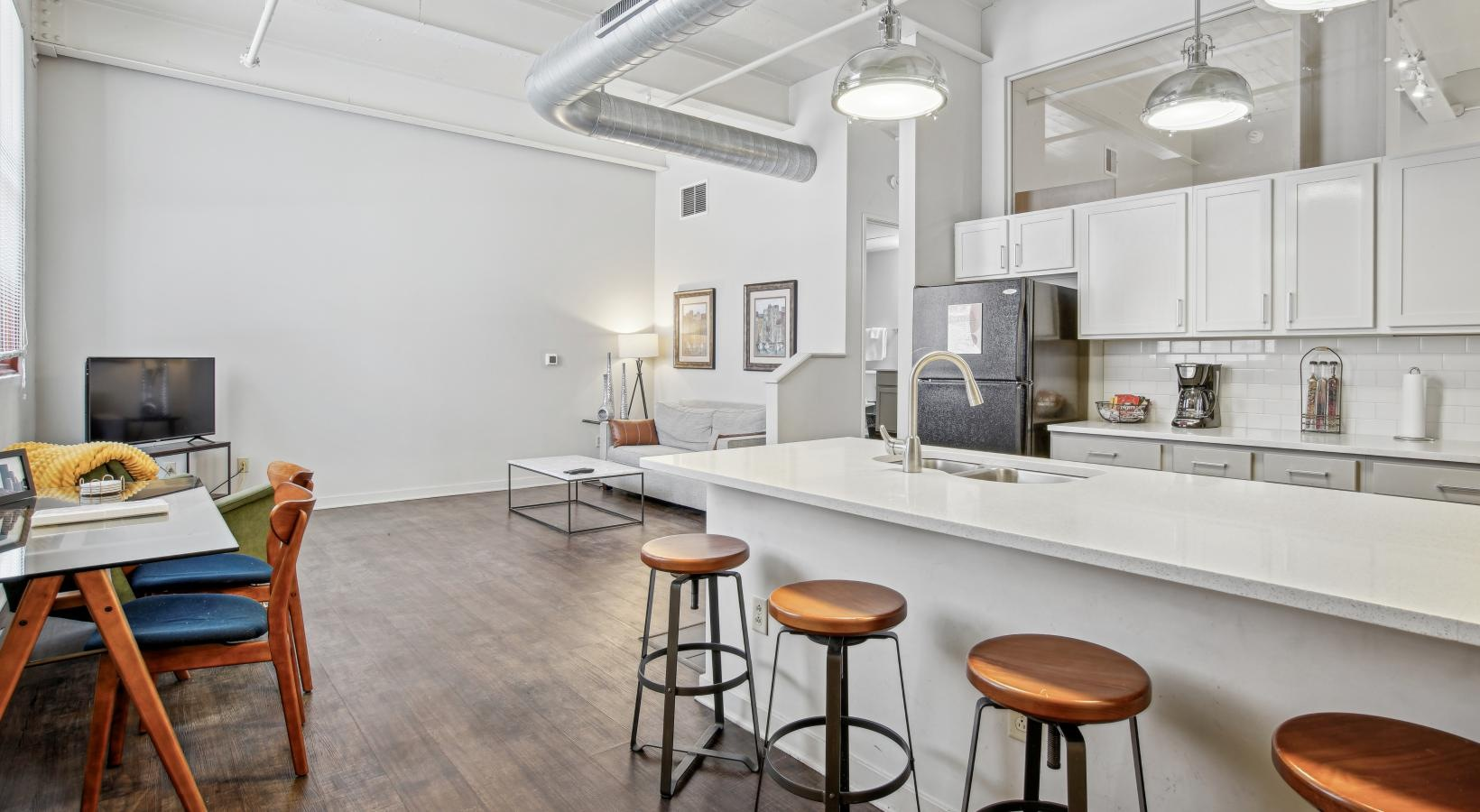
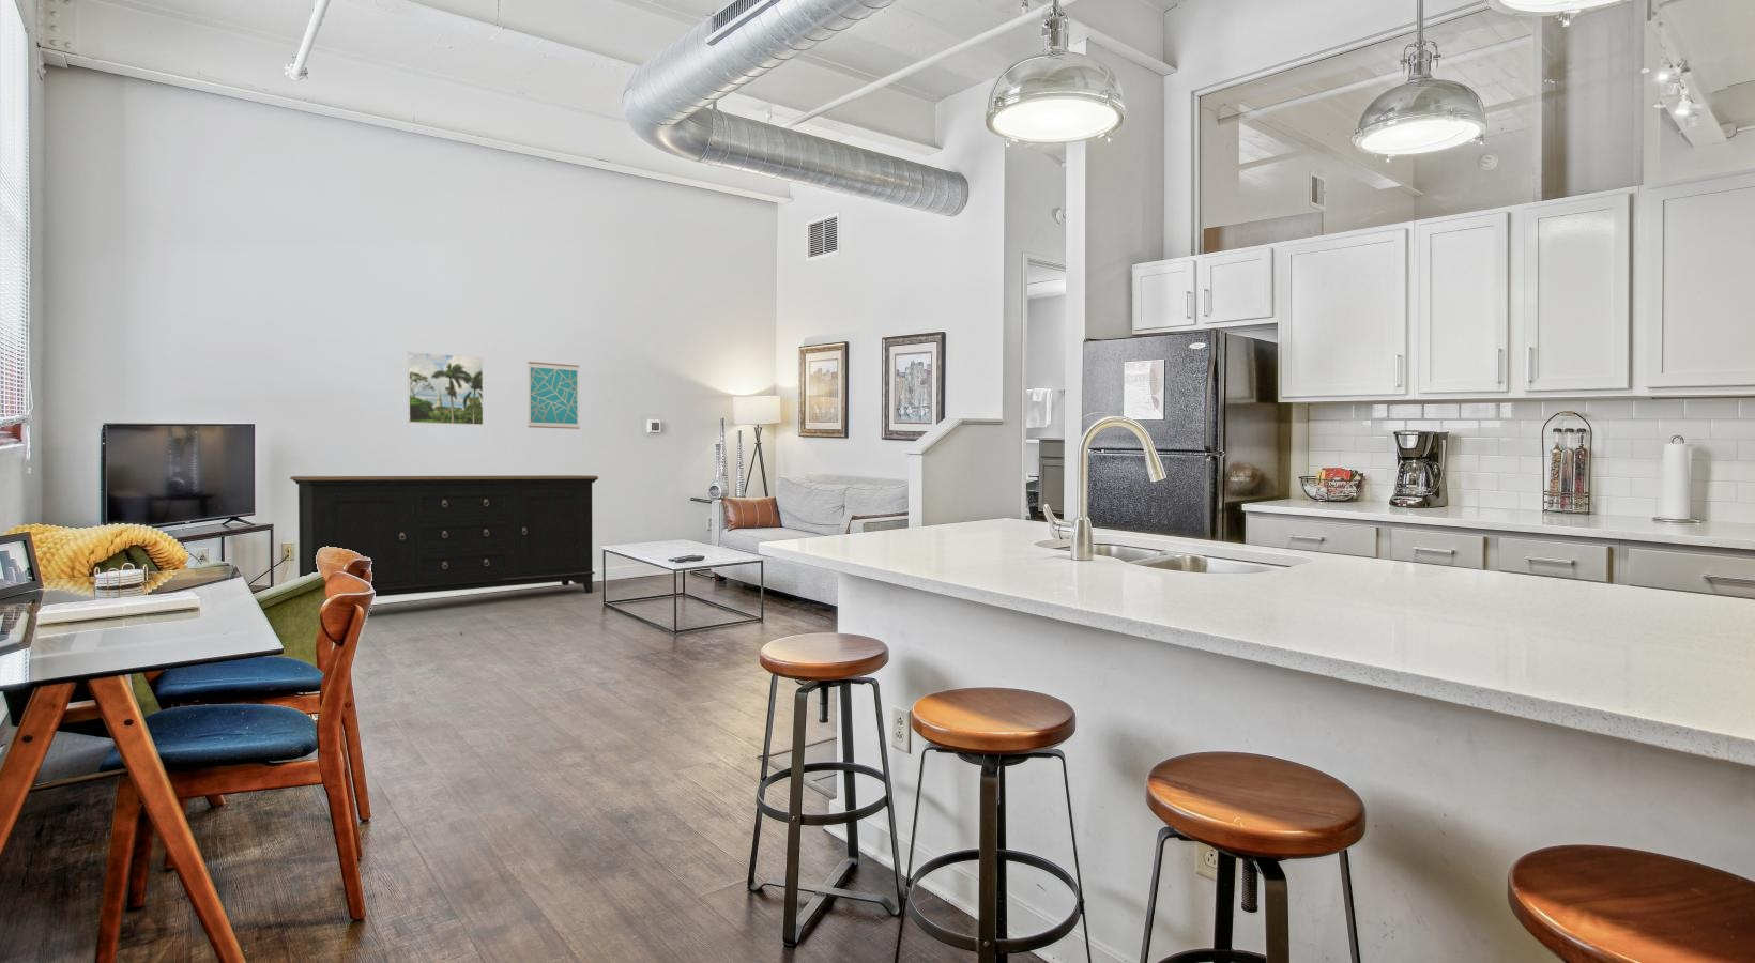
+ wall art [526,361,580,431]
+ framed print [407,351,484,426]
+ sideboard [289,474,599,598]
